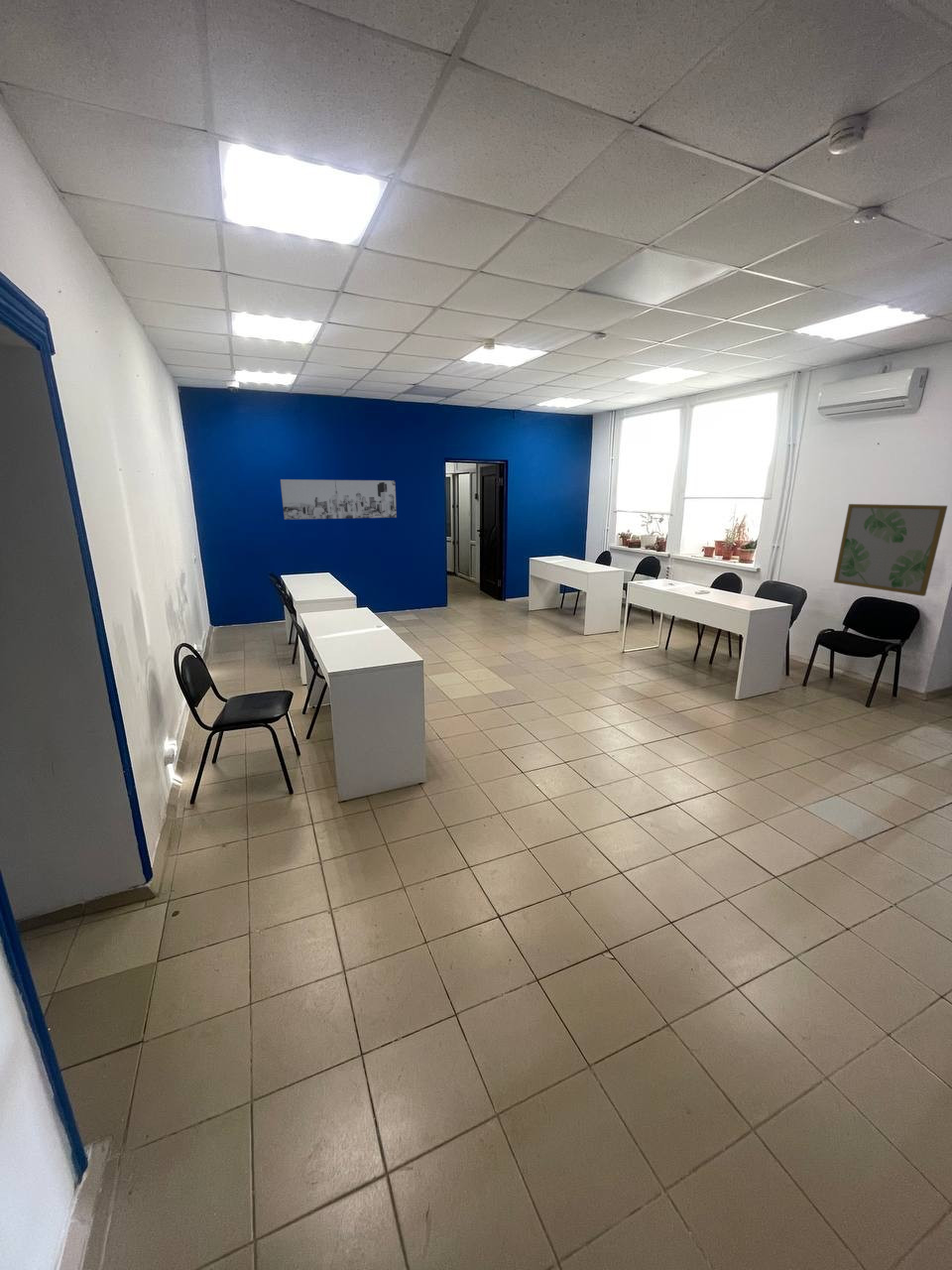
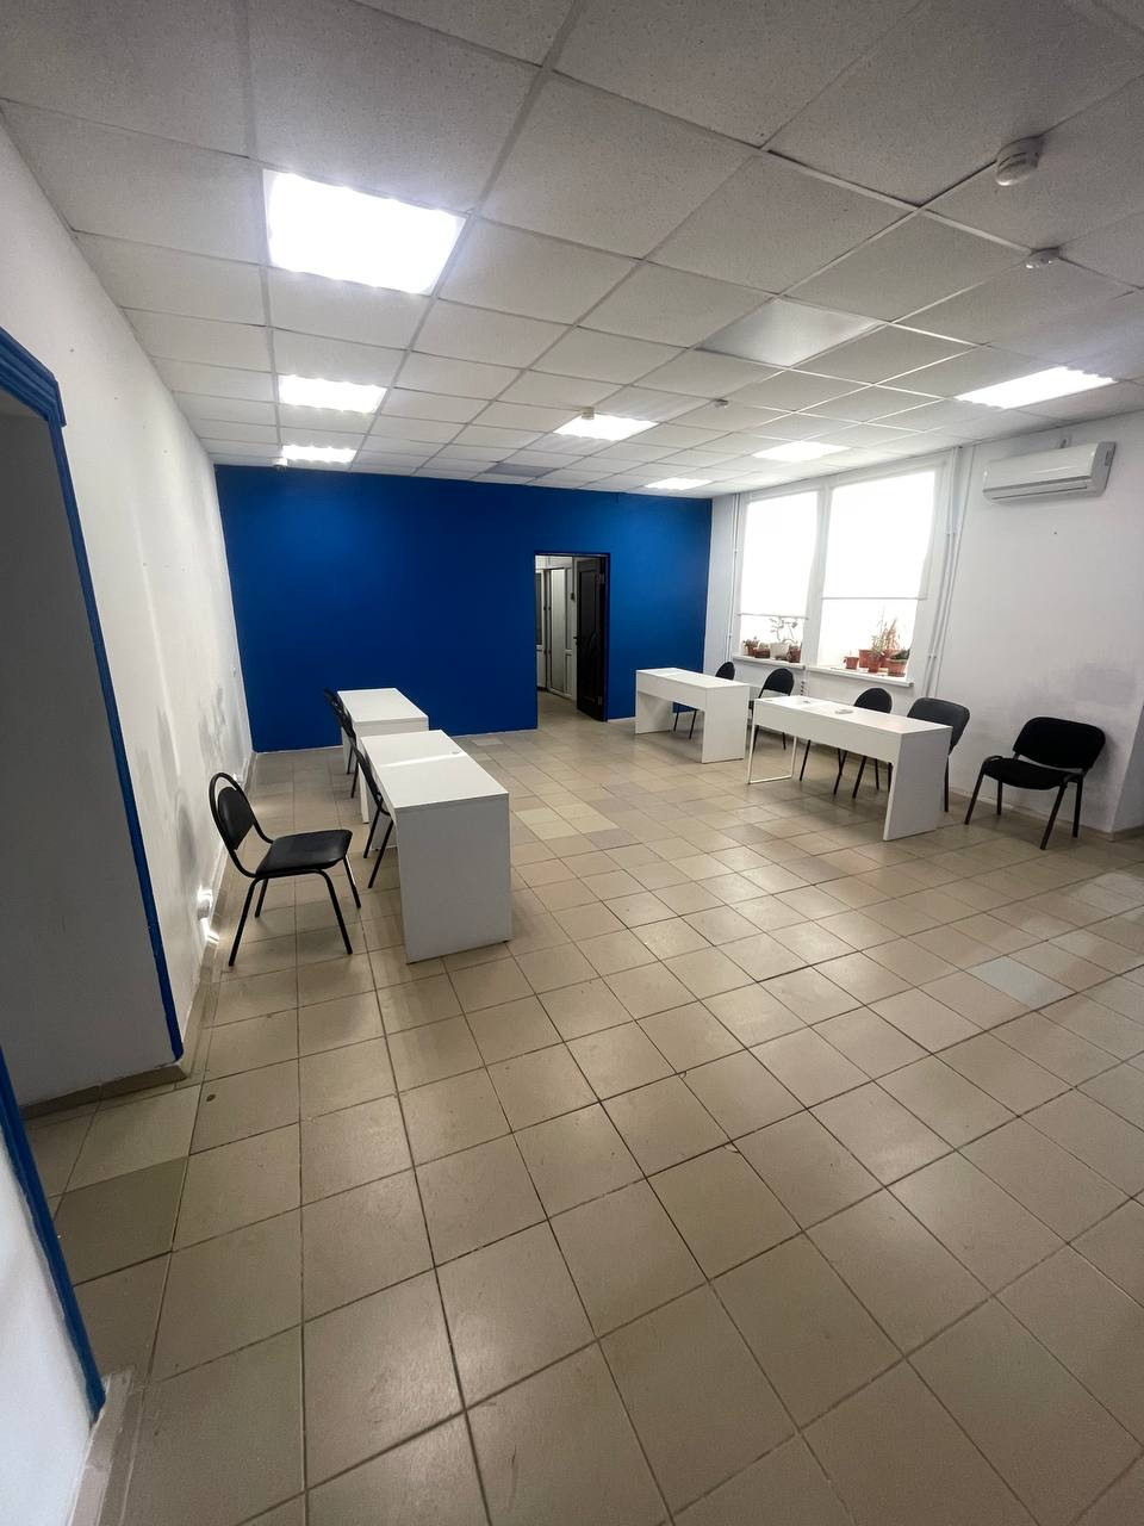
- wall art [833,503,948,597]
- wall art [280,478,398,520]
